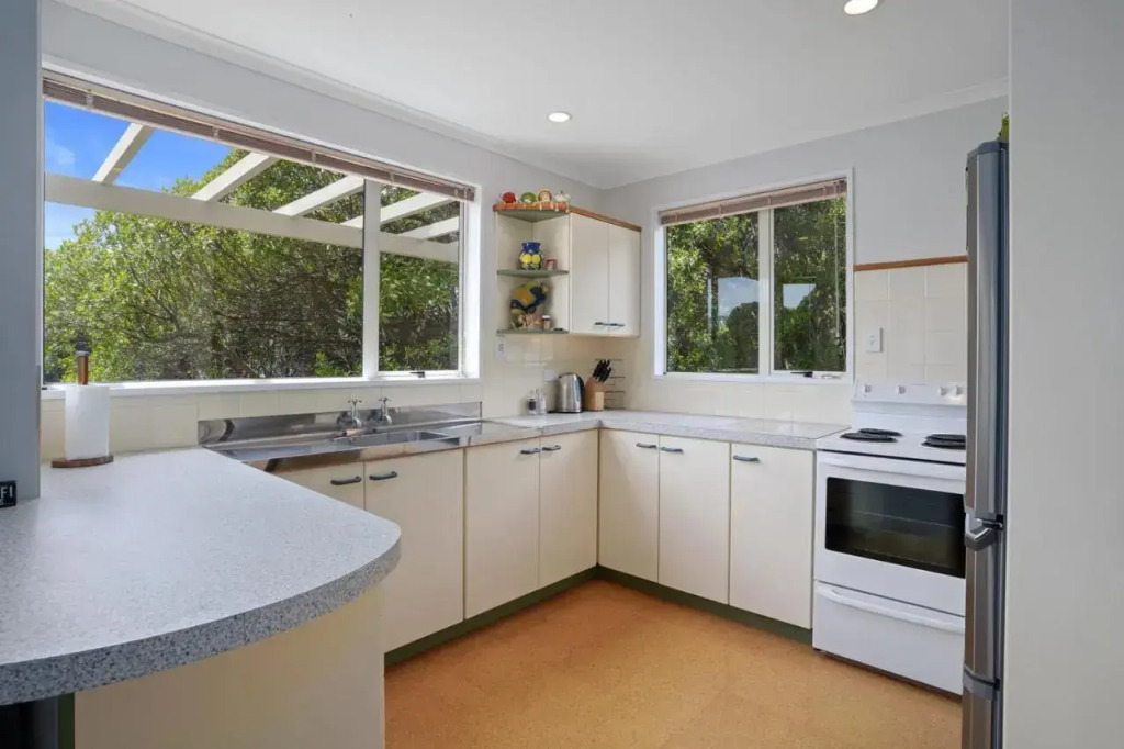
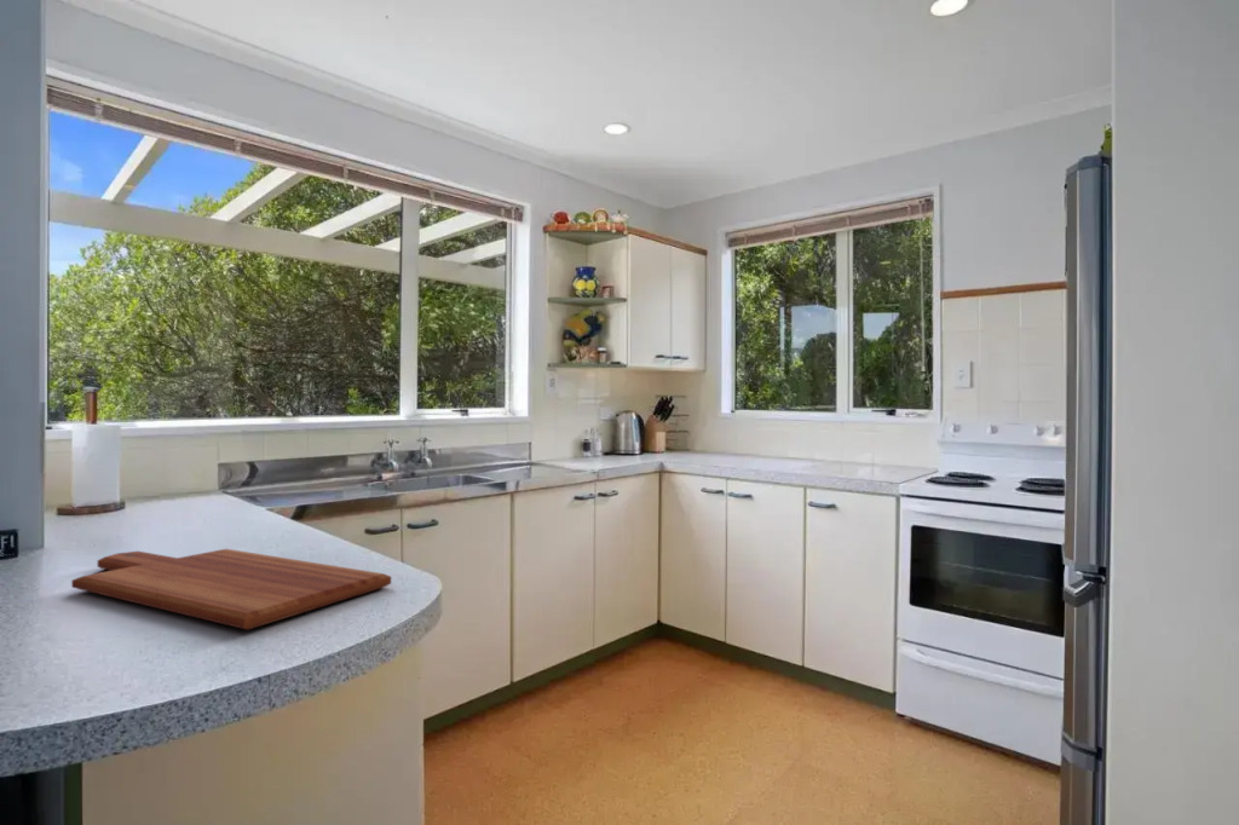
+ cutting board [70,548,392,631]
